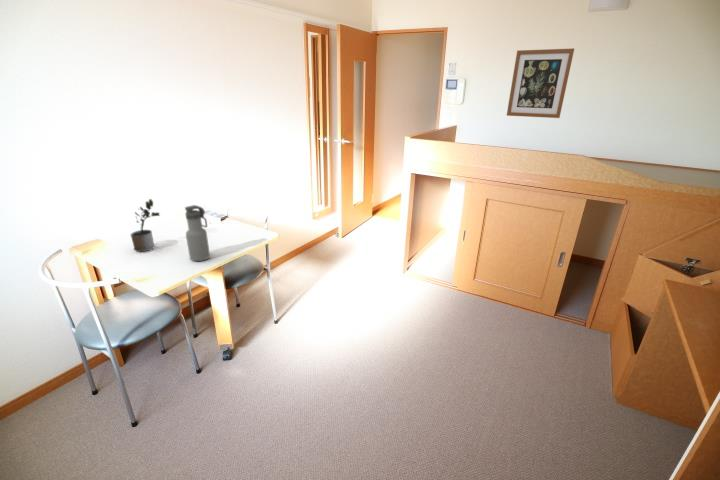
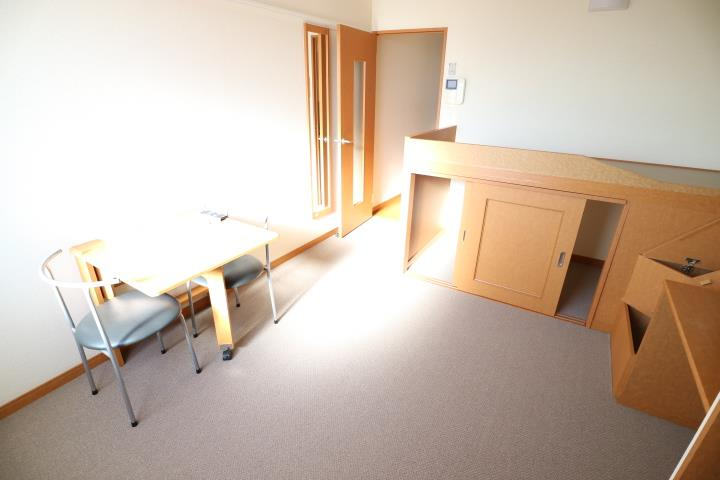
- potted plant [130,198,161,253]
- water bottle [184,204,211,262]
- wall art [506,47,575,119]
